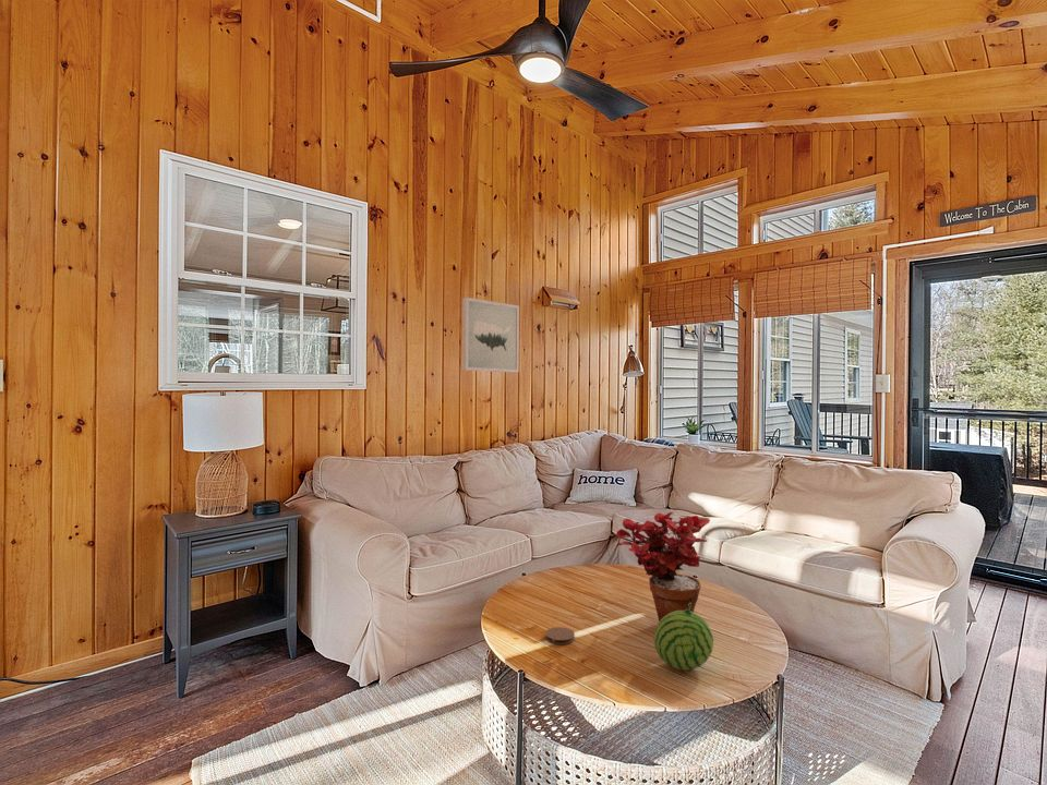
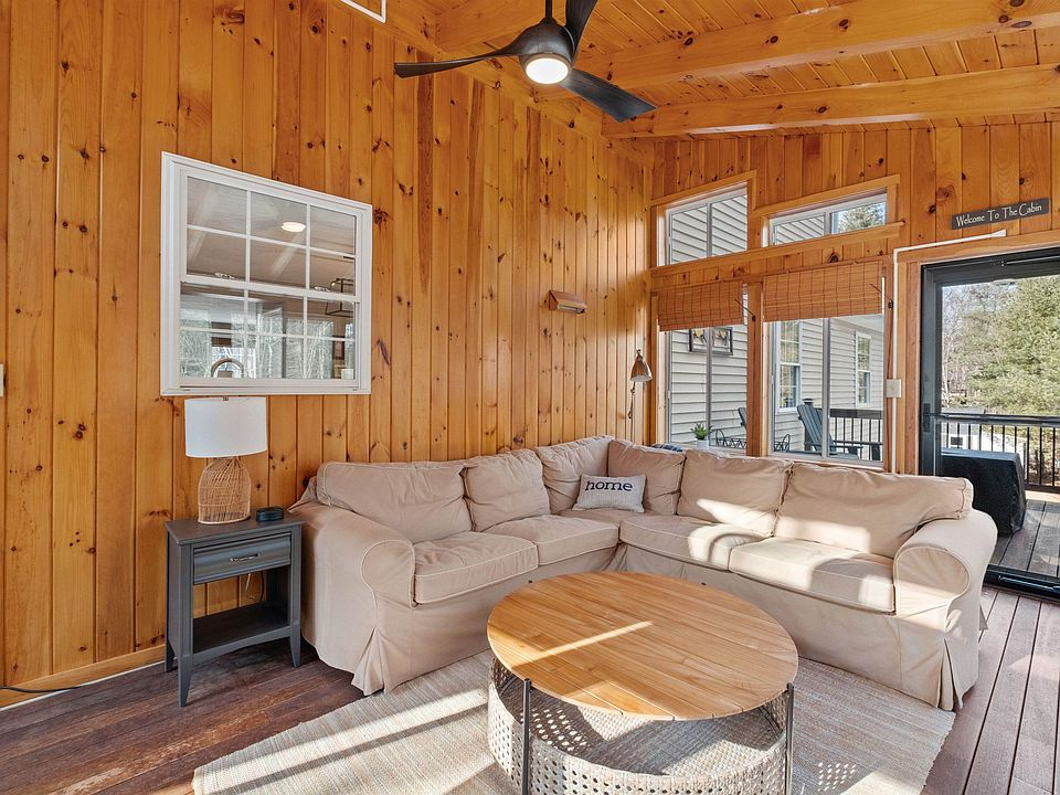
- fruit [653,603,714,672]
- wall art [461,297,520,374]
- coaster [544,626,576,645]
- potted plant [615,511,711,623]
